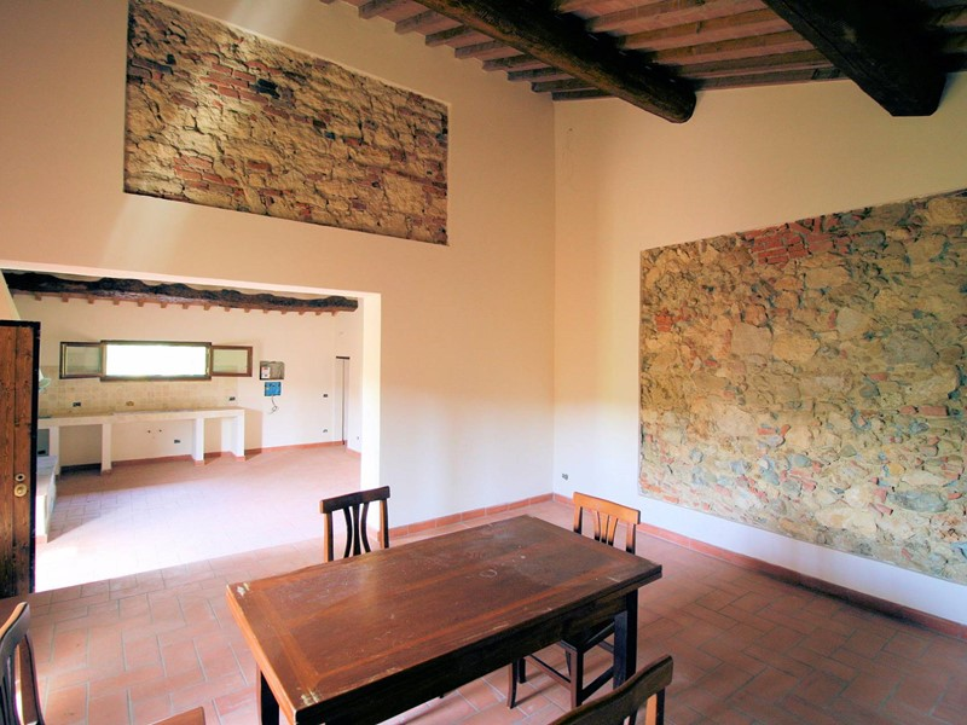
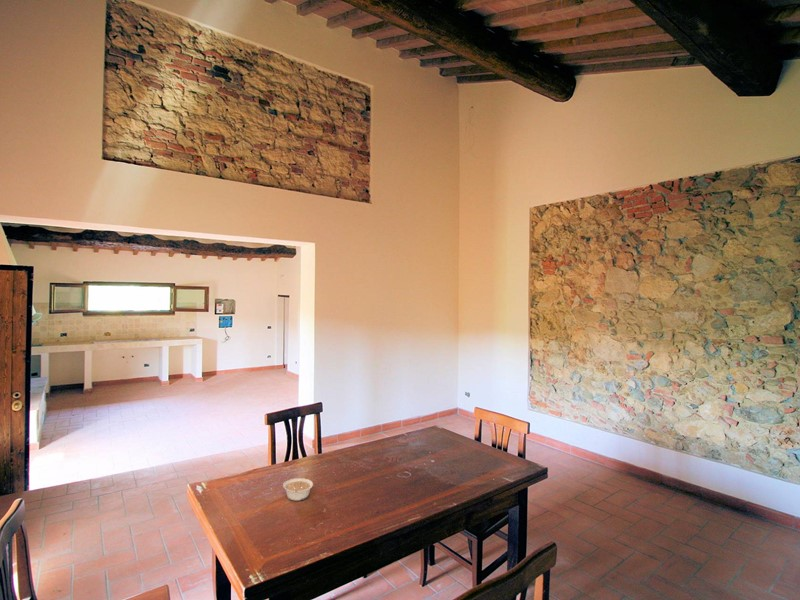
+ legume [282,477,314,502]
